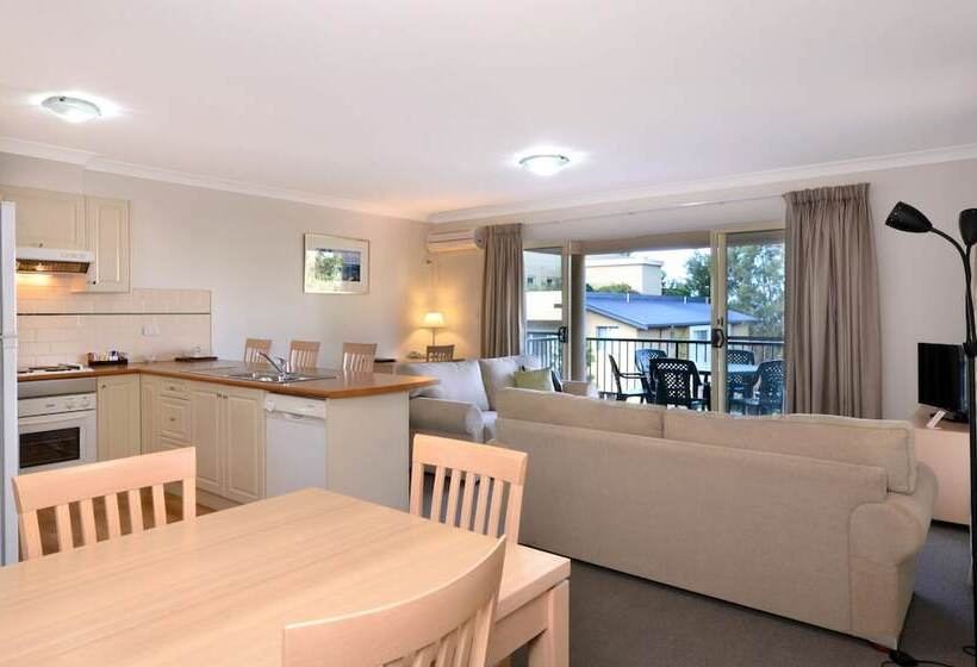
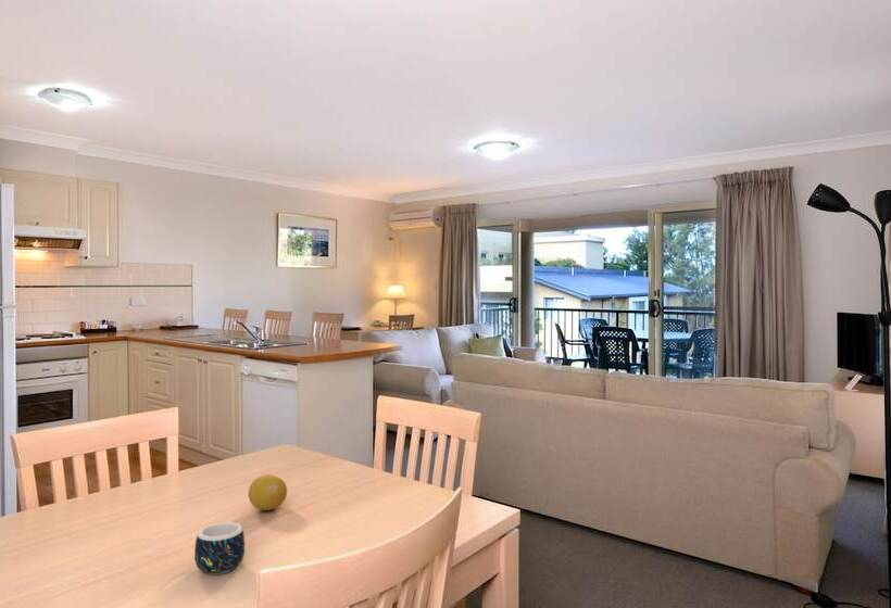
+ mug [193,521,247,575]
+ fruit [248,473,288,511]
